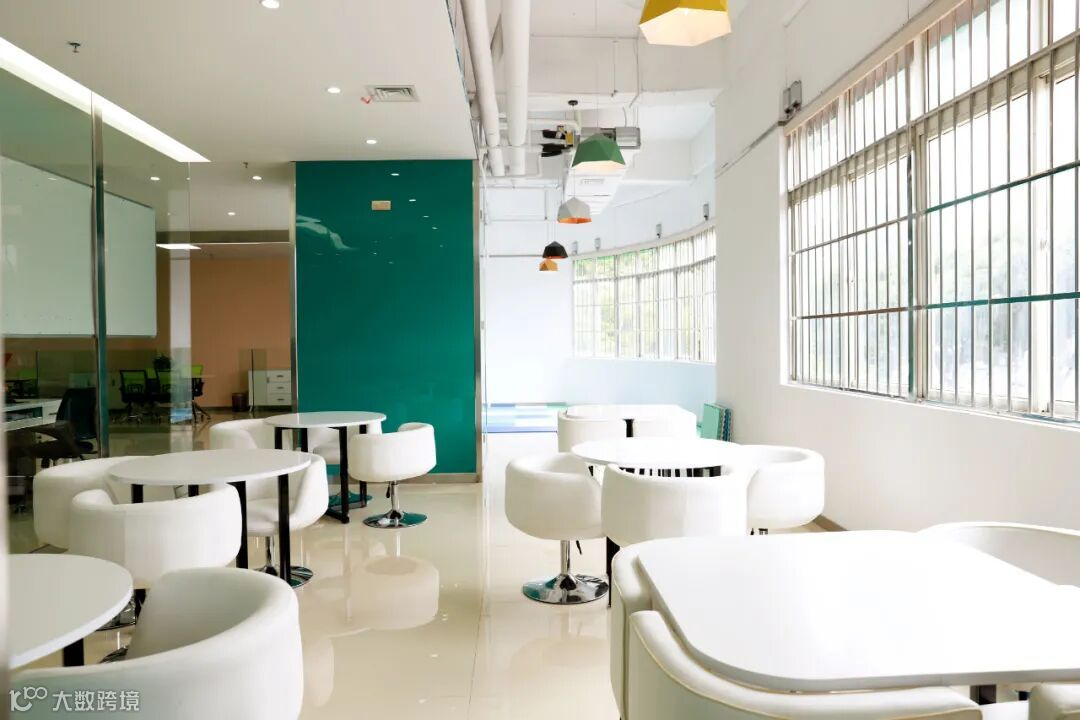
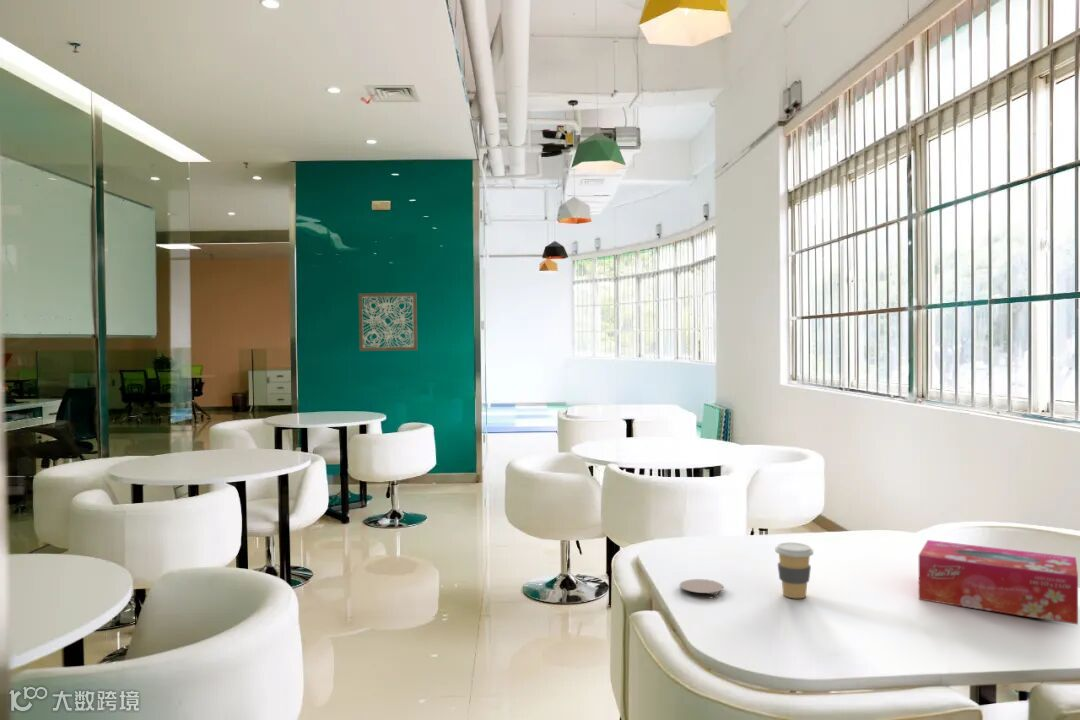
+ wall art [358,291,418,352]
+ tissue box [918,539,1079,626]
+ coffee cup [774,542,814,599]
+ coaster [679,578,725,600]
